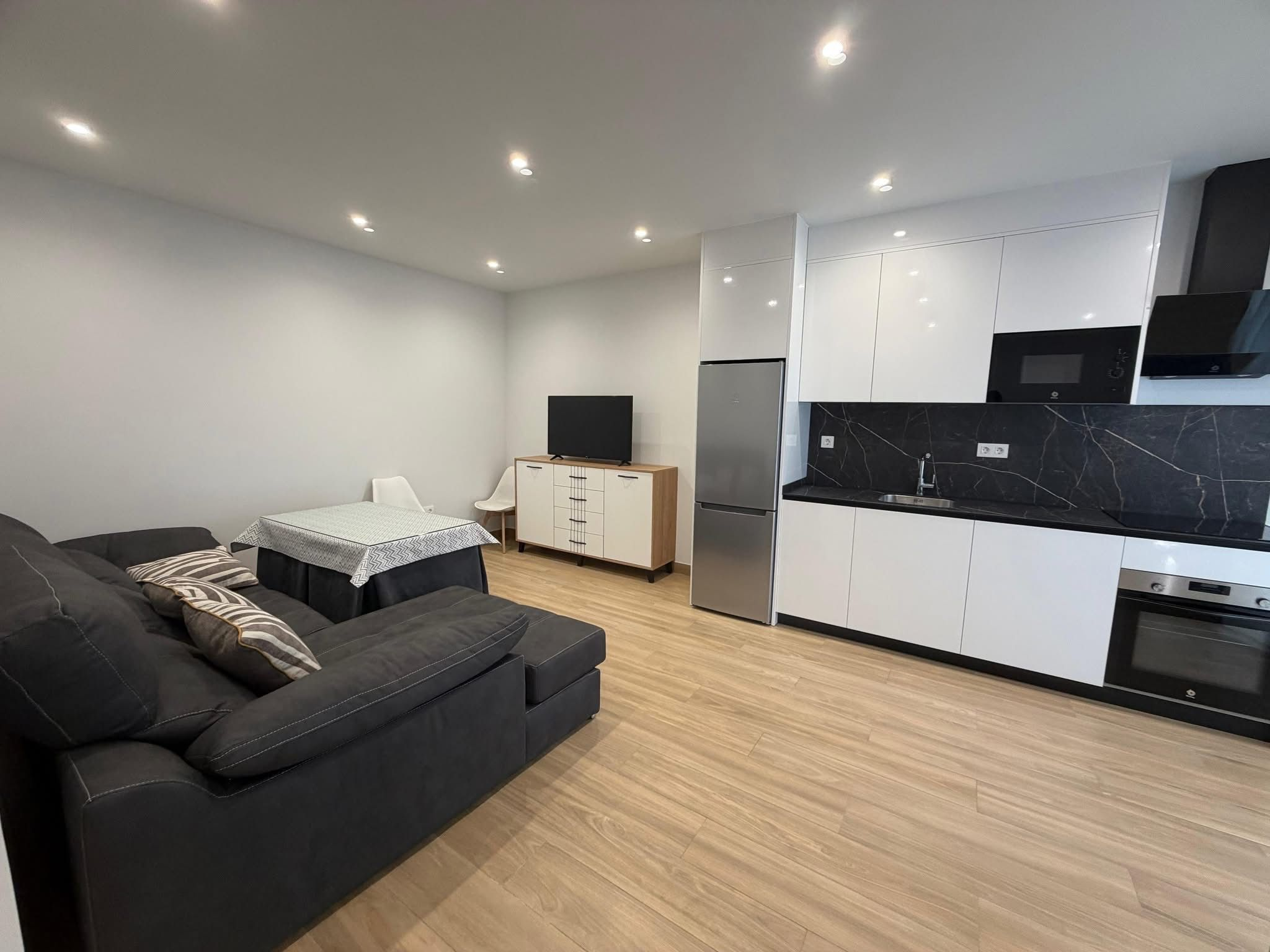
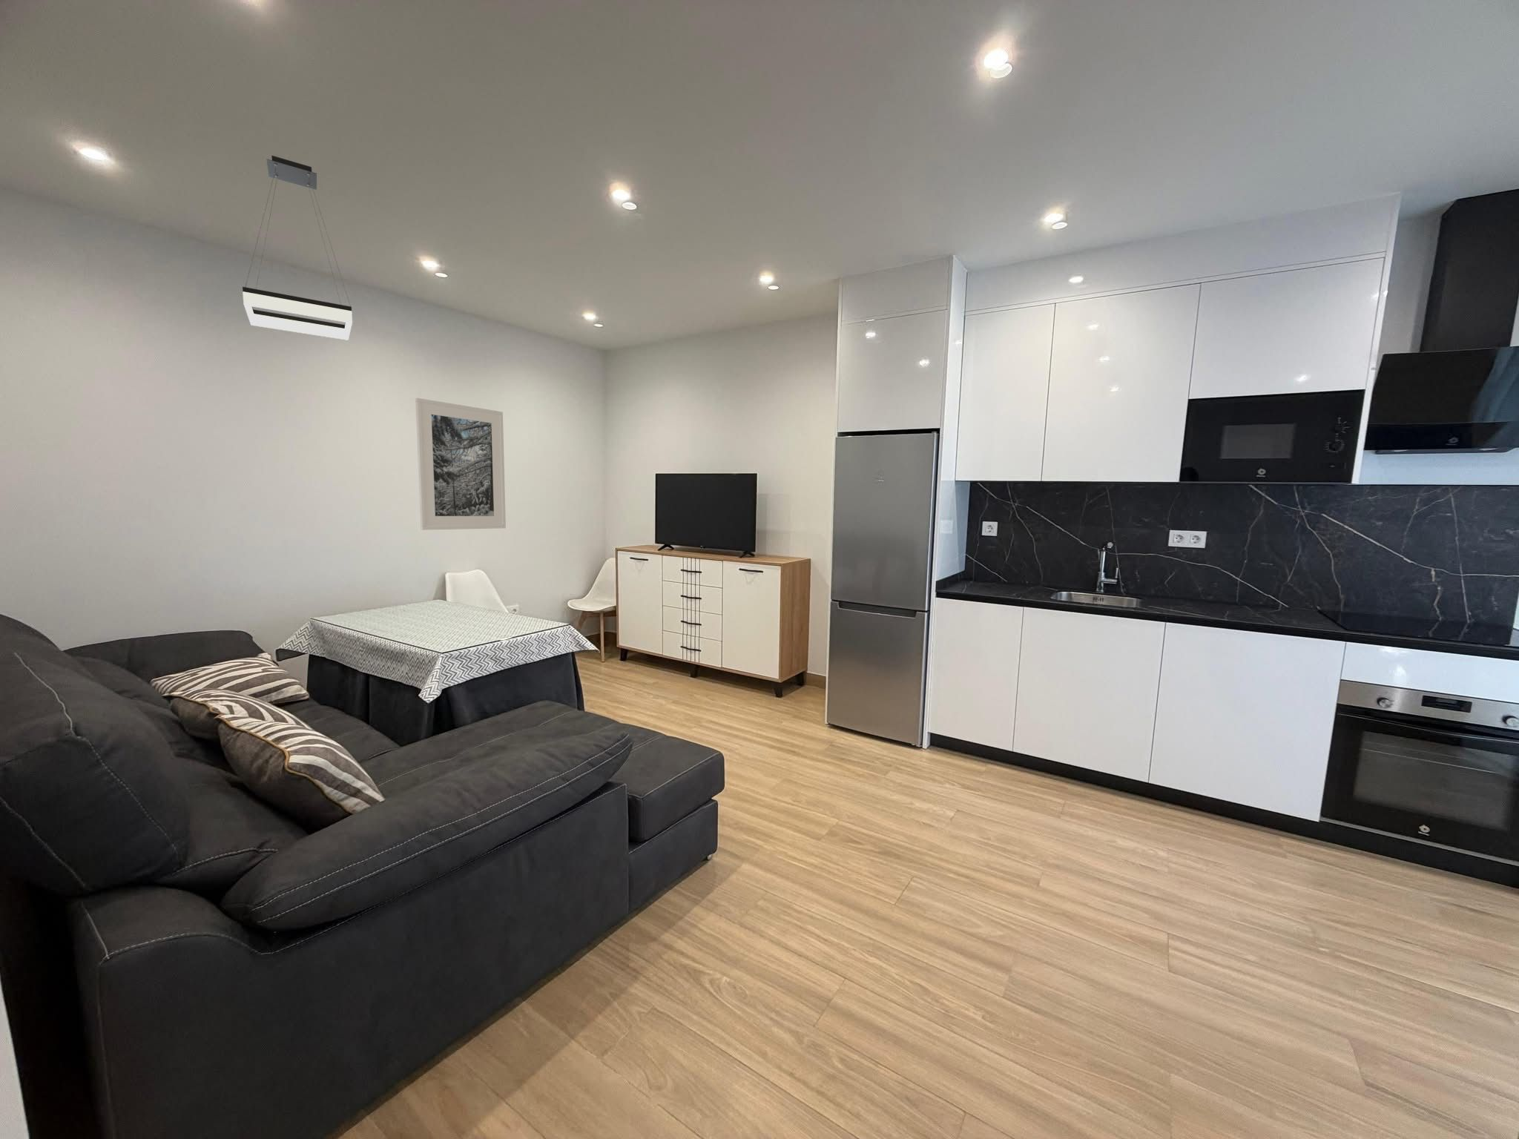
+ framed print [415,397,507,531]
+ pendant light [242,156,353,341]
